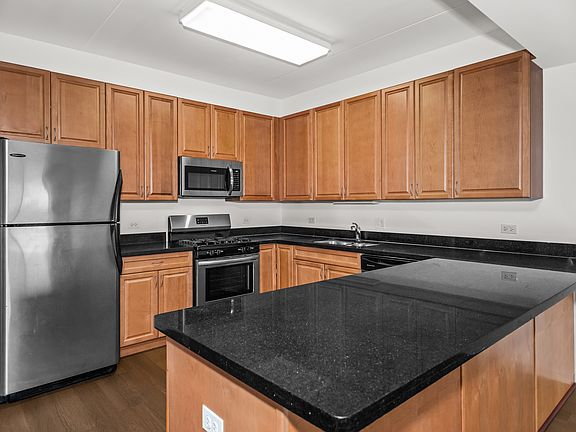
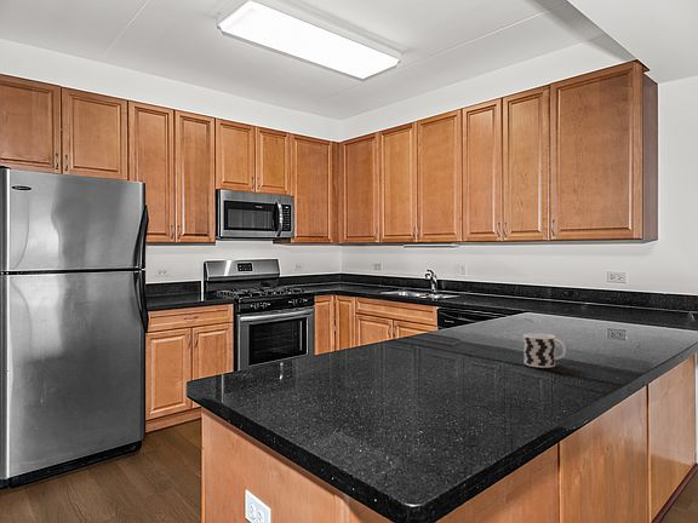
+ cup [522,332,567,369]
